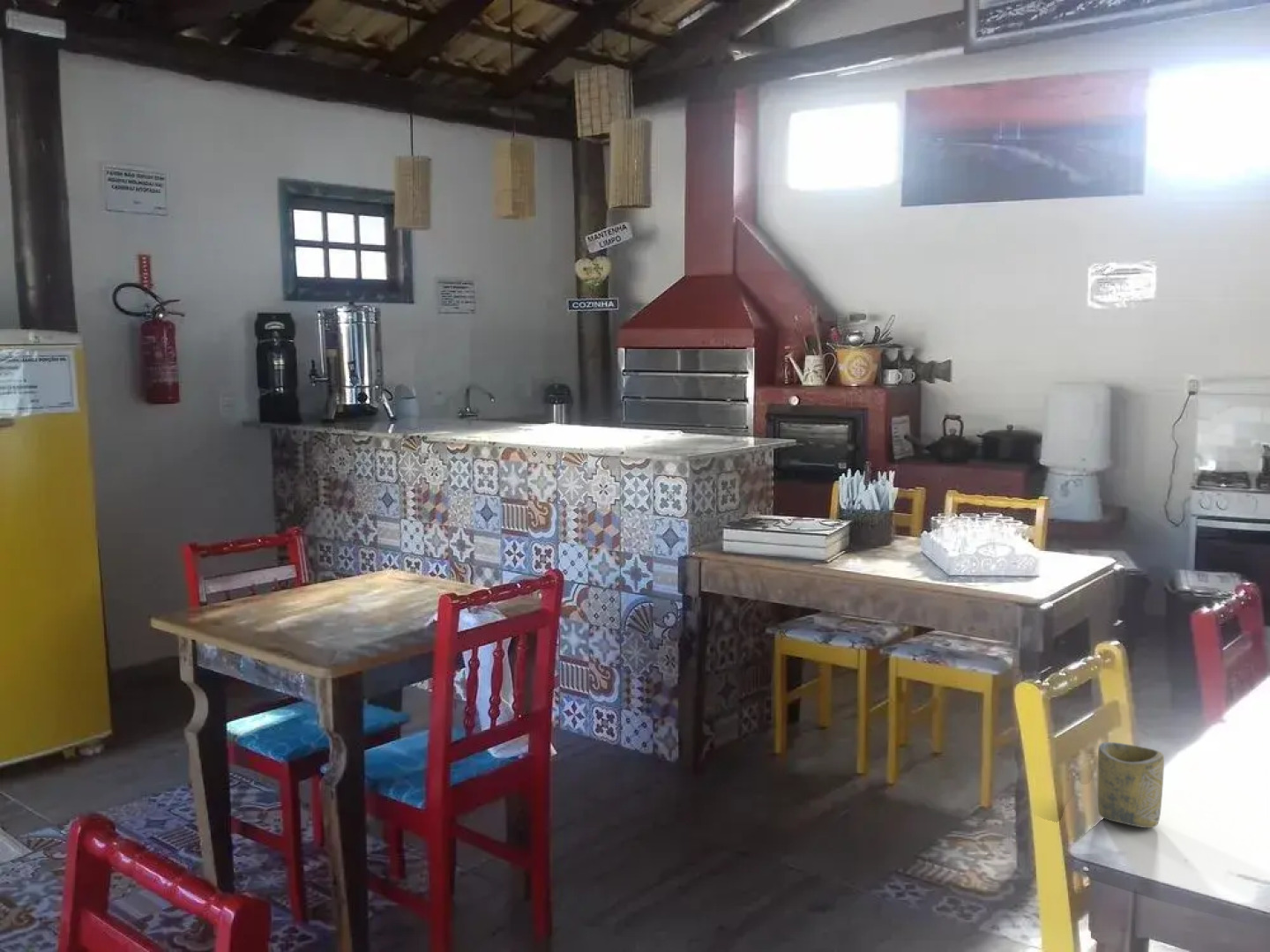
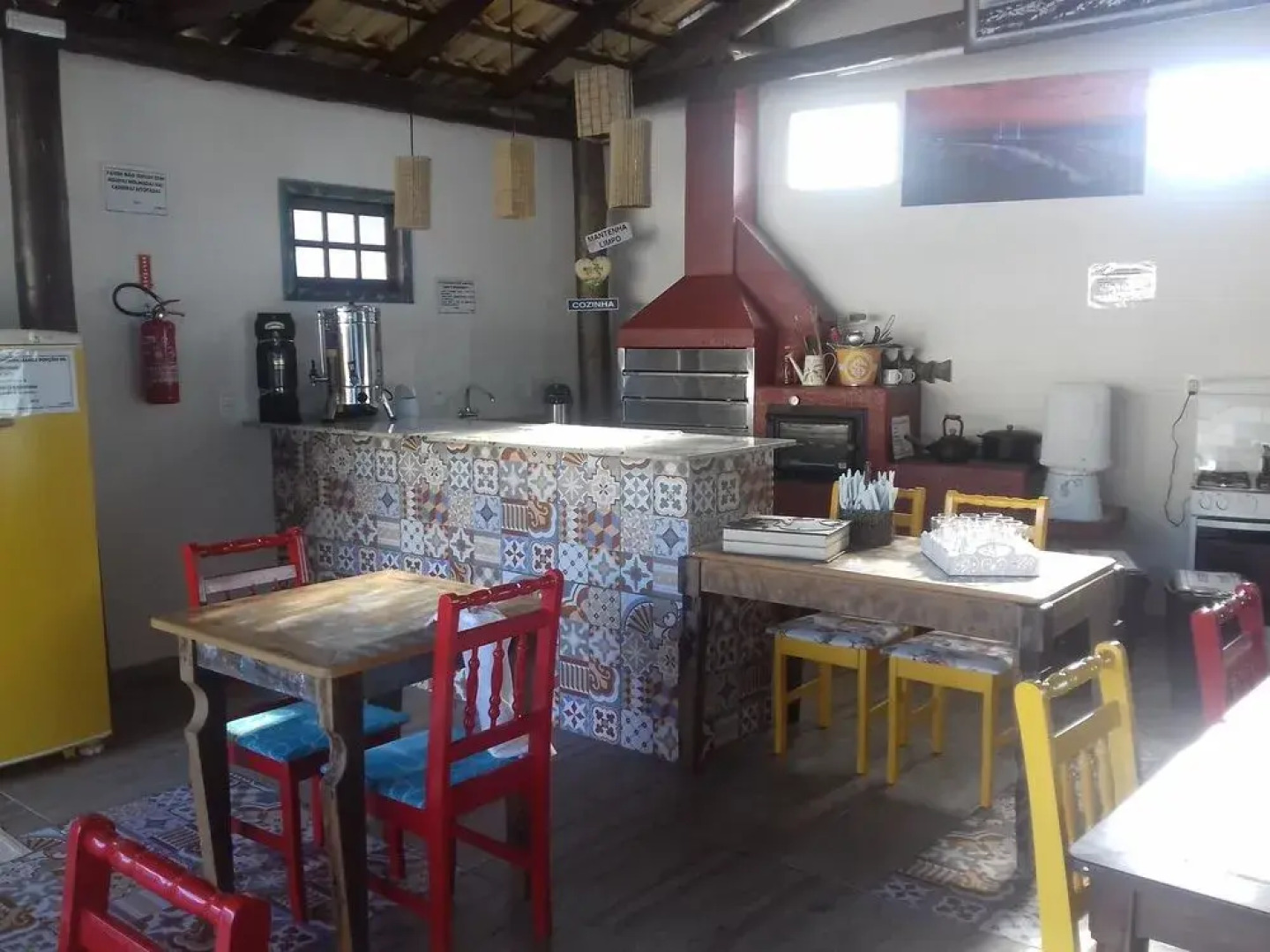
- cup [1097,741,1165,829]
